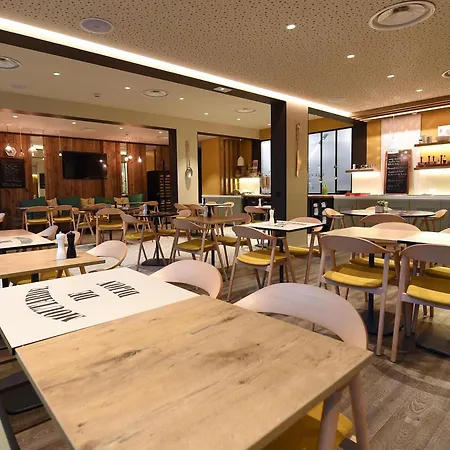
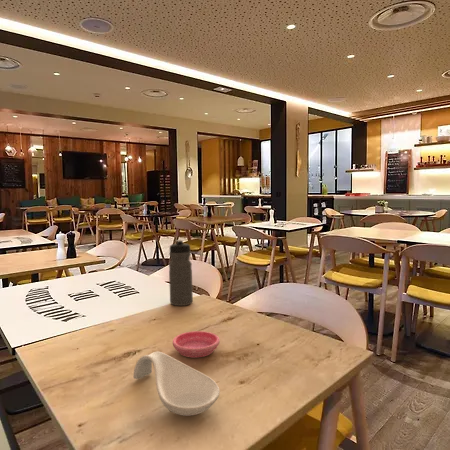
+ saucer [172,330,221,359]
+ spoon rest [132,351,221,417]
+ water bottle [168,239,194,307]
